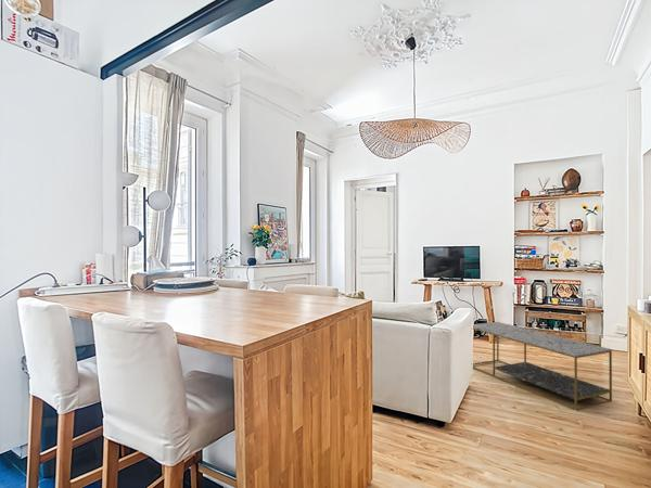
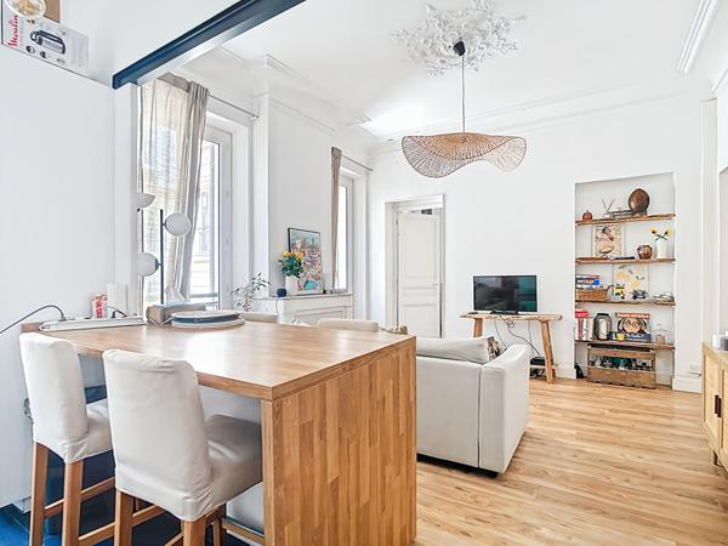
- coffee table [472,321,613,411]
